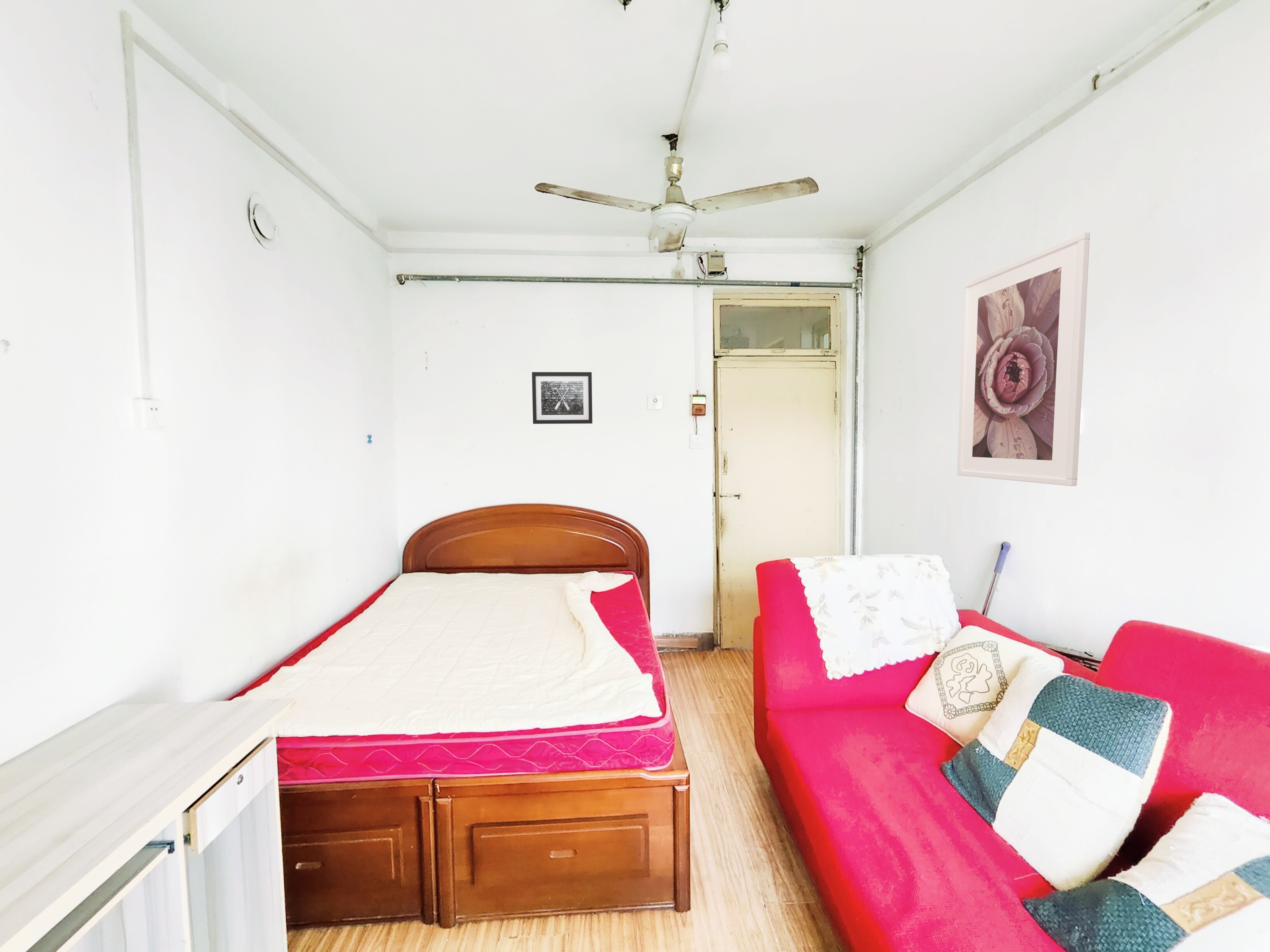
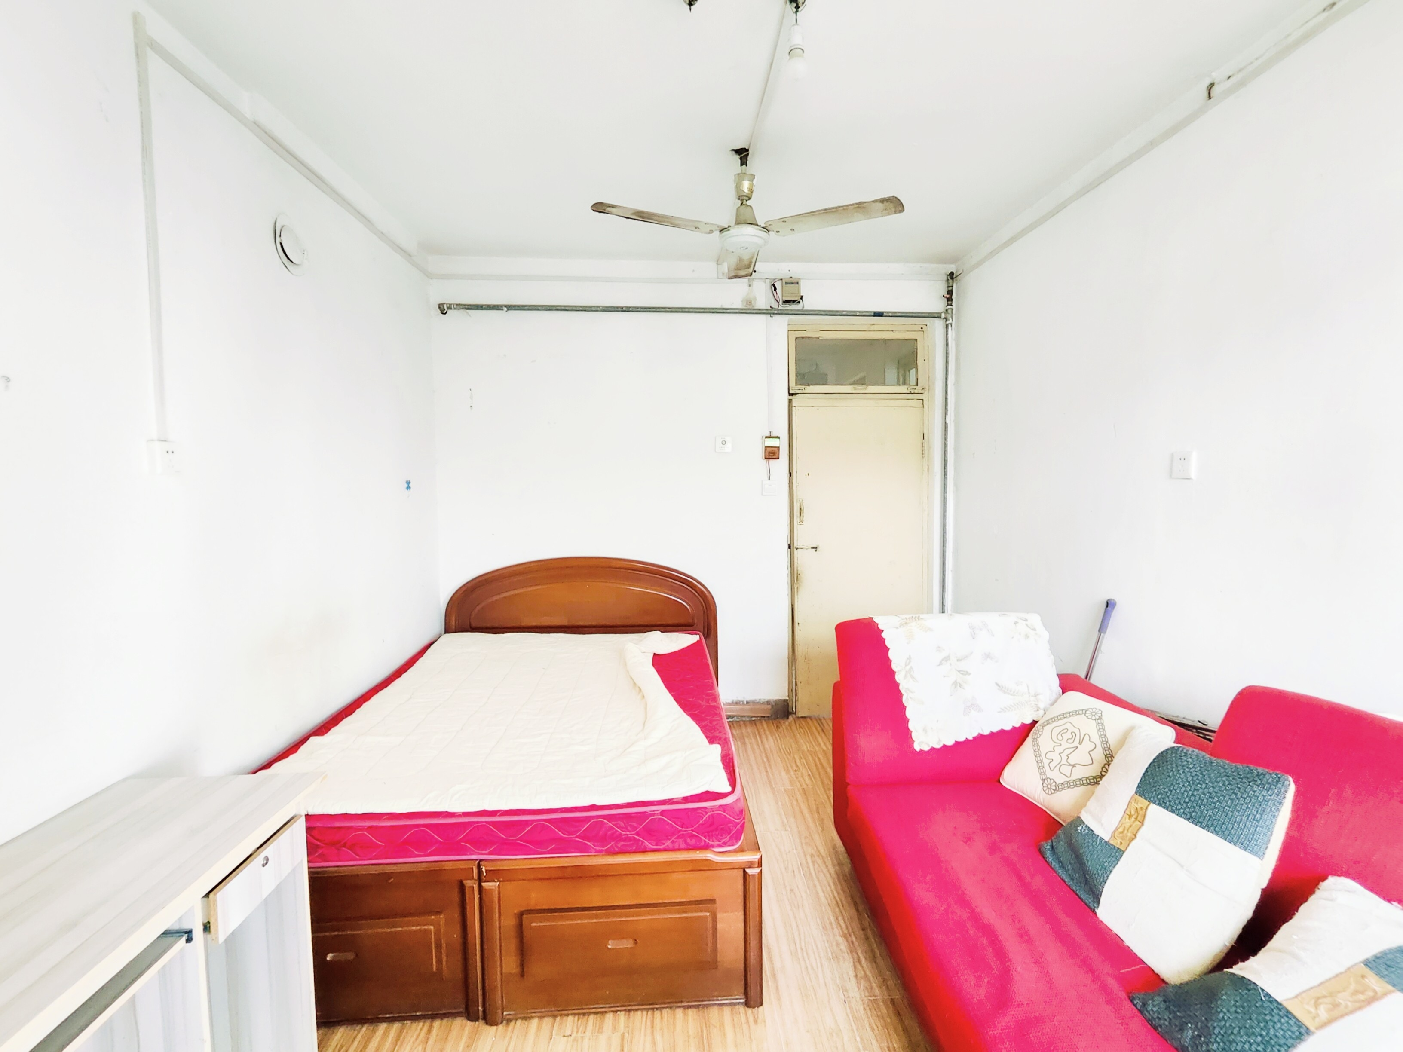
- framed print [957,232,1090,486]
- wall art [532,372,593,424]
